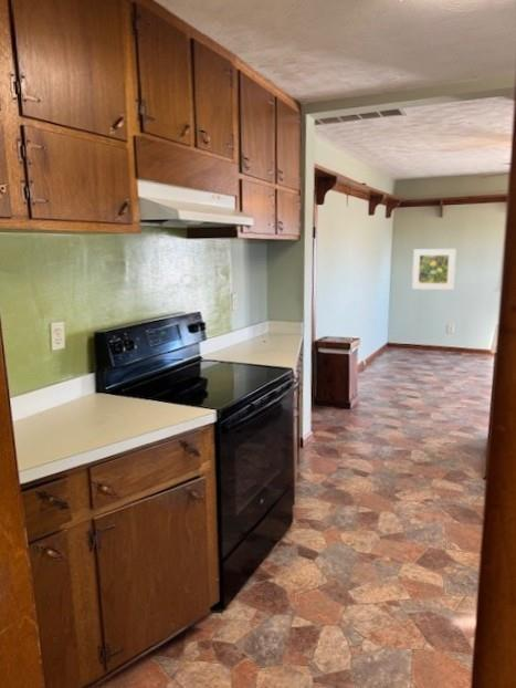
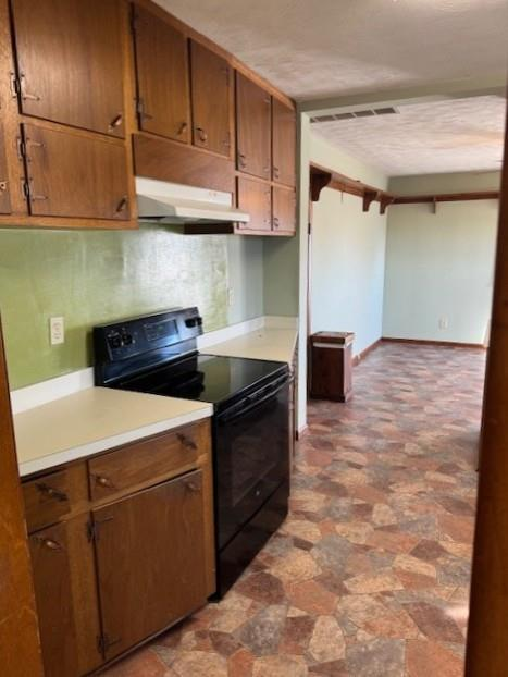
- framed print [411,248,457,291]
